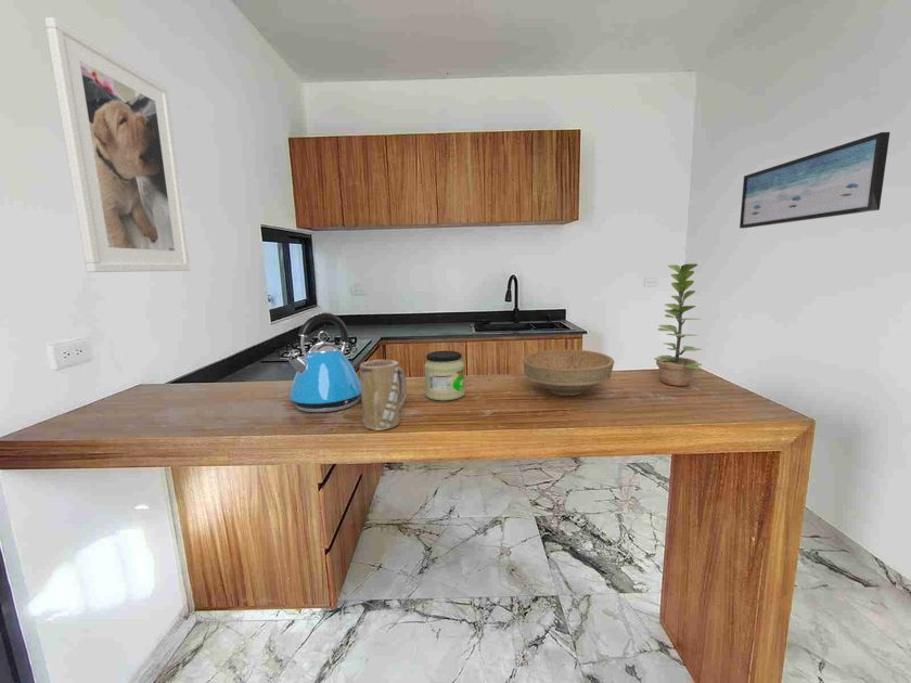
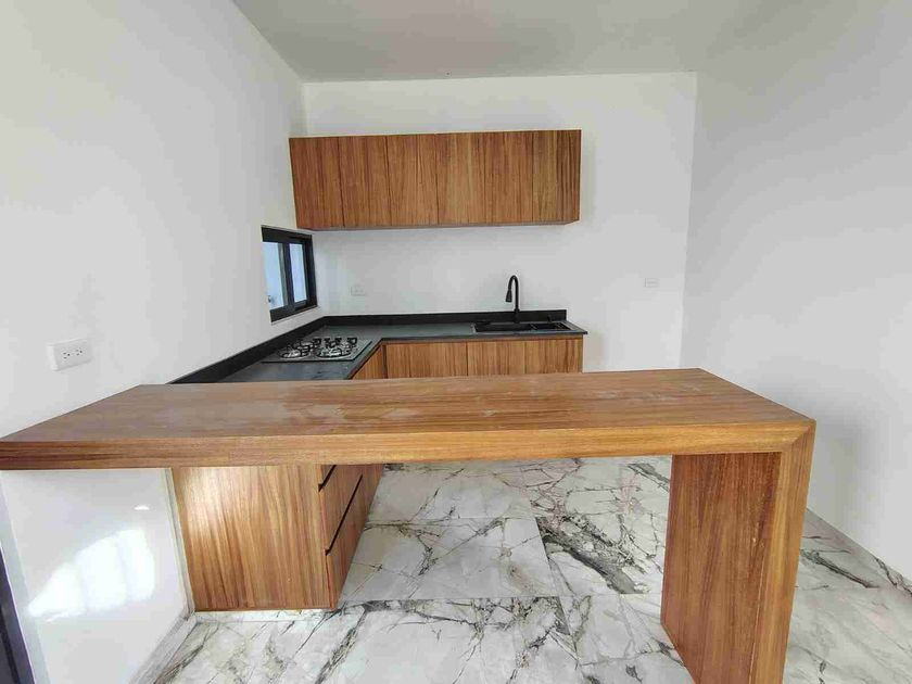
- wall art [739,131,891,229]
- jar [423,350,465,401]
- plant [653,262,704,387]
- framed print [43,16,192,273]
- bowl [522,348,615,397]
- kettle [286,311,361,413]
- mug [359,359,408,431]
